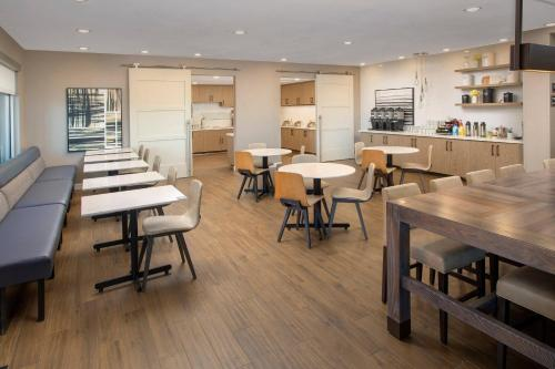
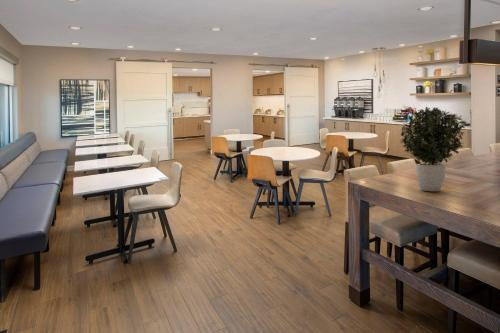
+ potted plant [399,106,467,192]
